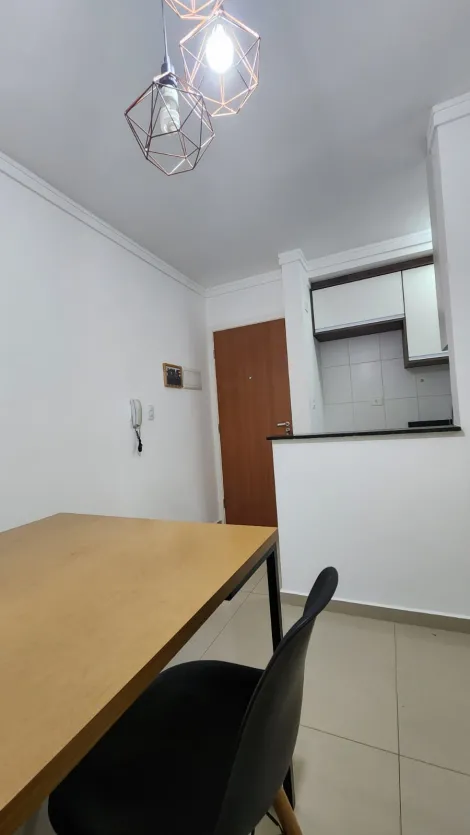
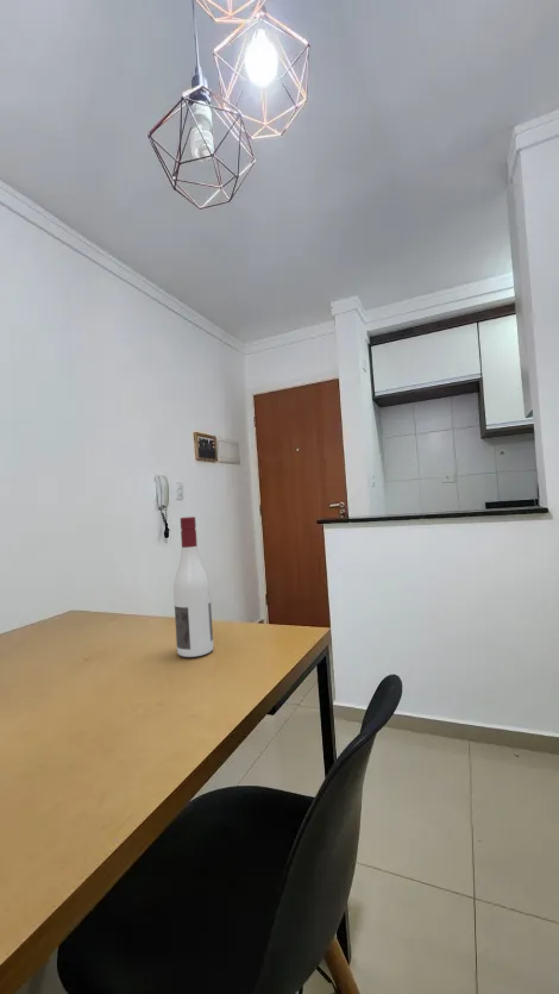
+ alcohol [172,515,214,658]
